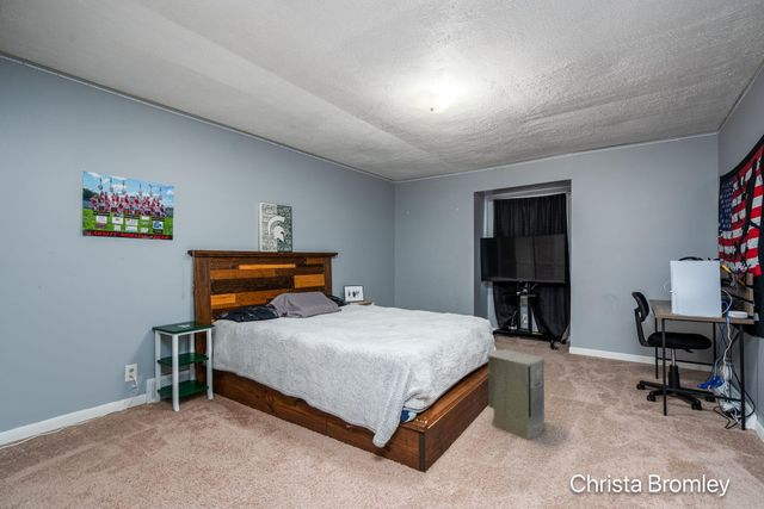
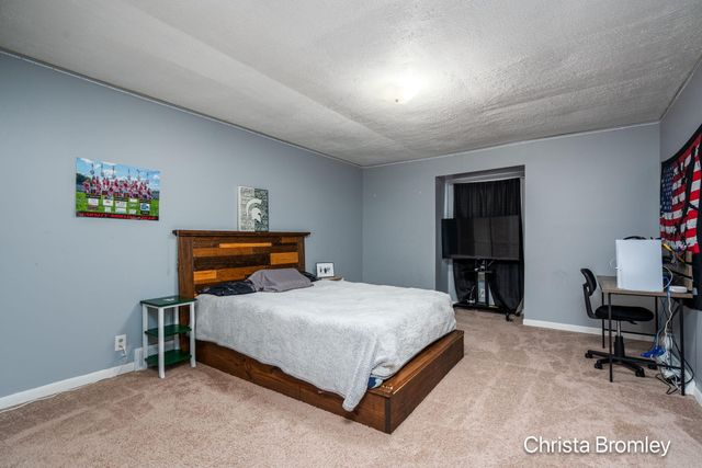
- air purifier [487,348,546,441]
